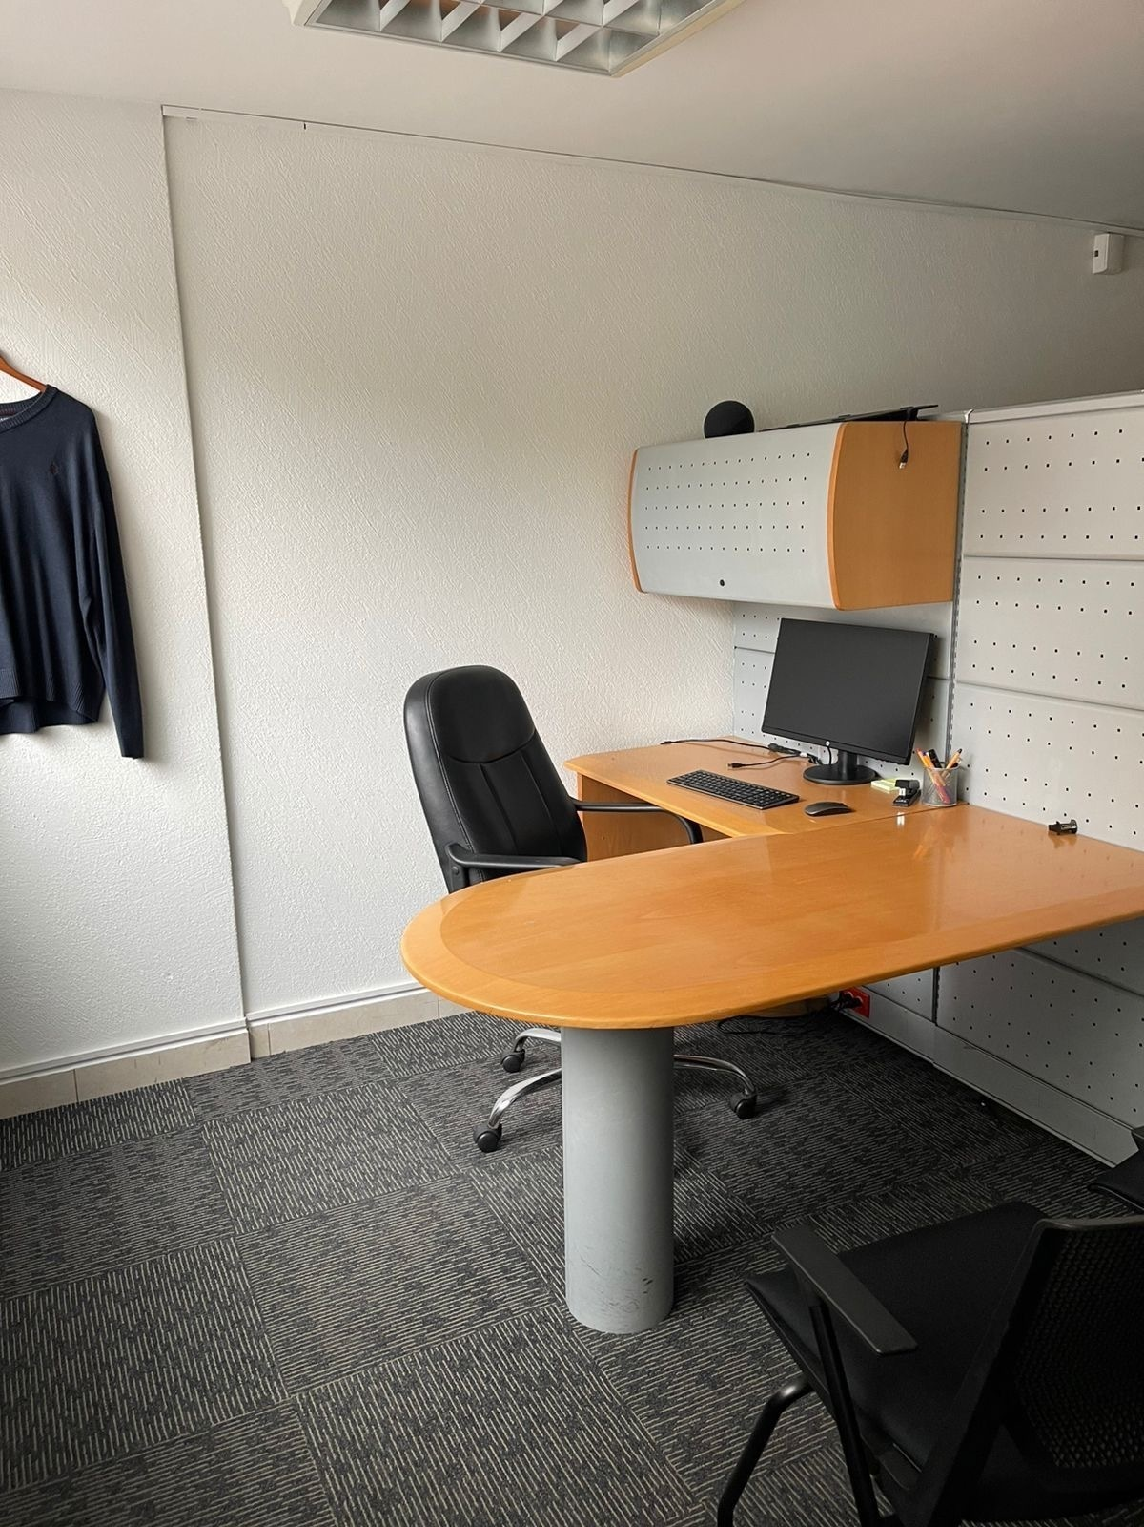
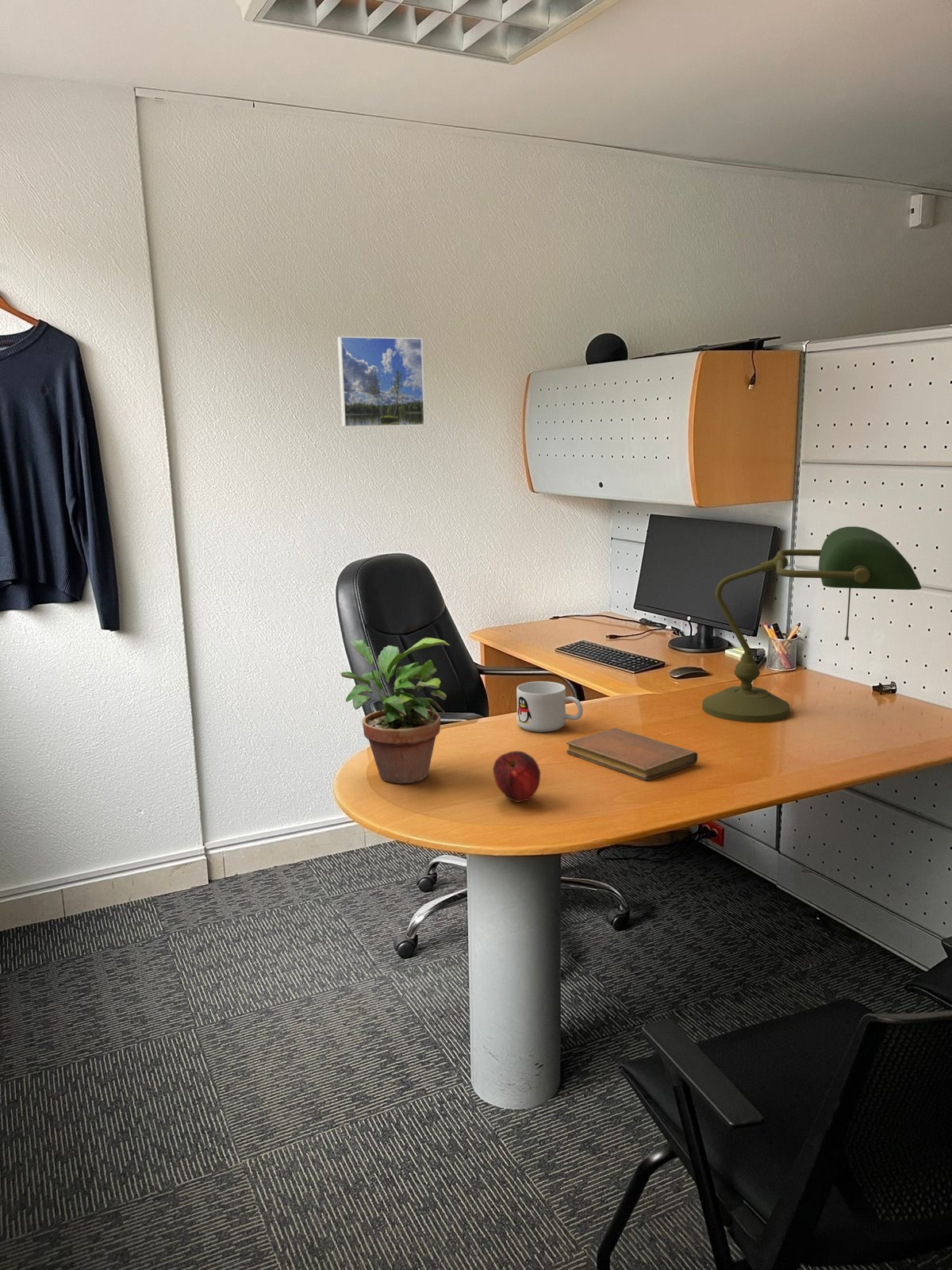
+ mug [516,680,584,733]
+ potted plant [340,637,451,784]
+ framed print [336,336,426,428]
+ apple [493,750,541,803]
+ desk lamp [702,525,923,723]
+ notebook [566,727,698,781]
